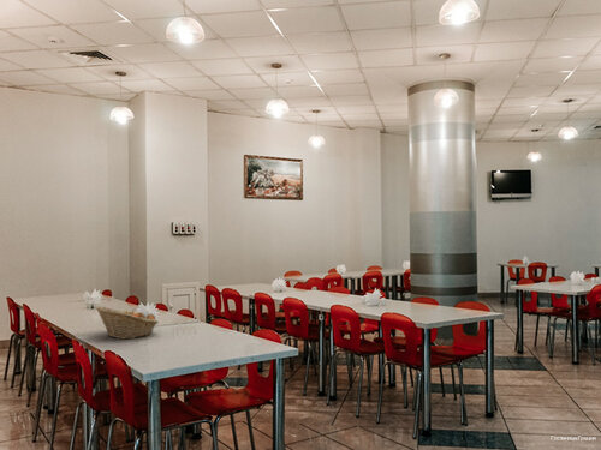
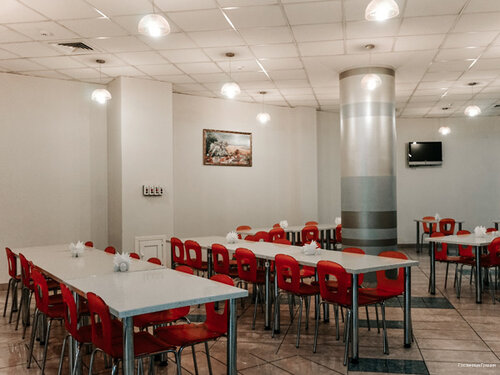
- fruit basket [94,305,160,340]
